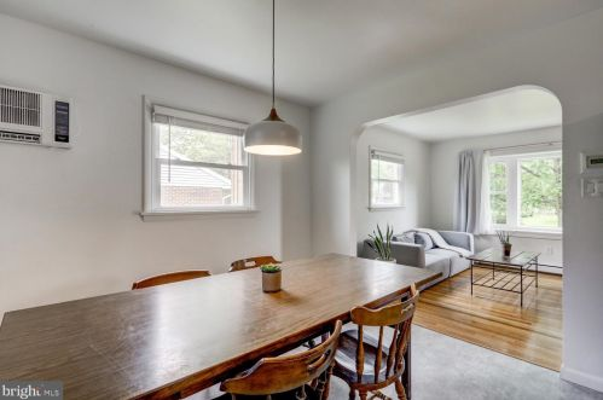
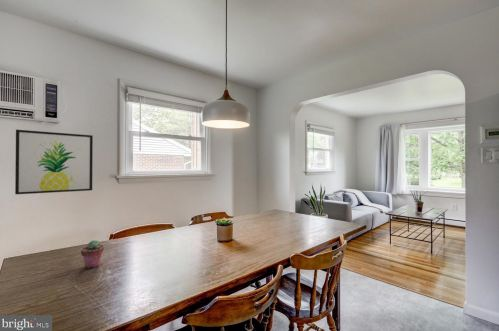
+ potted succulent [80,239,105,269]
+ wall art [14,129,94,195]
